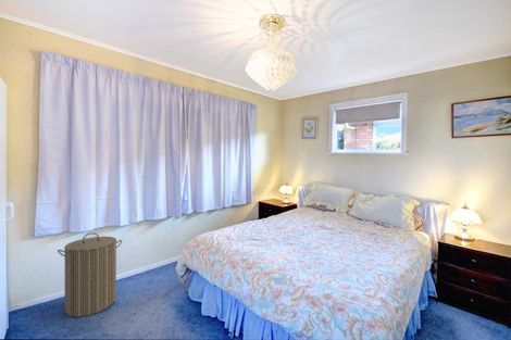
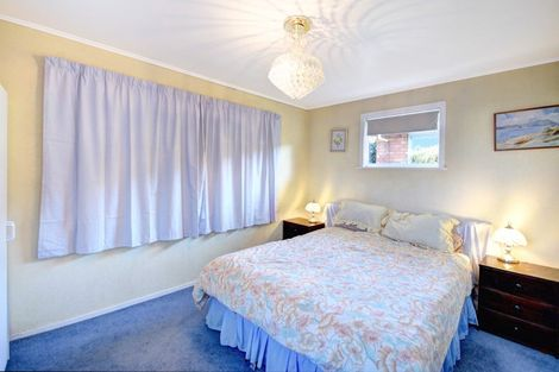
- laundry hamper [57,231,123,317]
